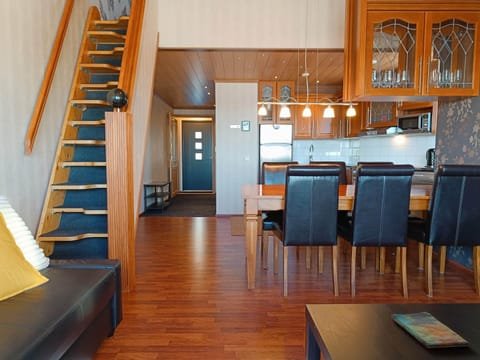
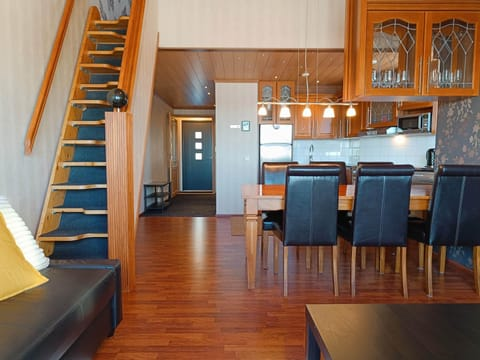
- dish towel [390,311,471,349]
